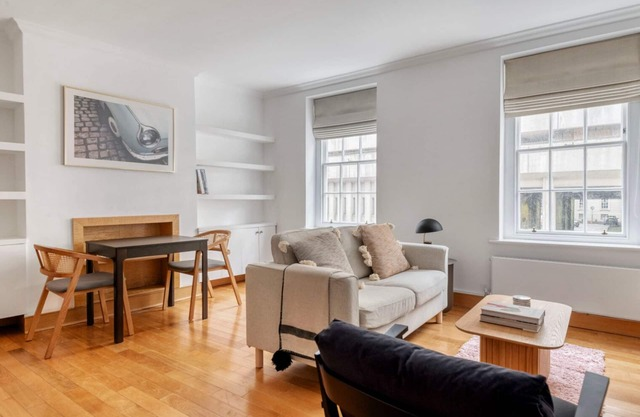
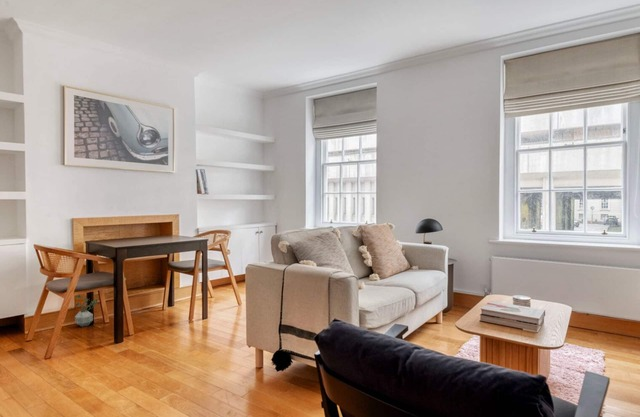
+ potted plant [73,293,99,328]
